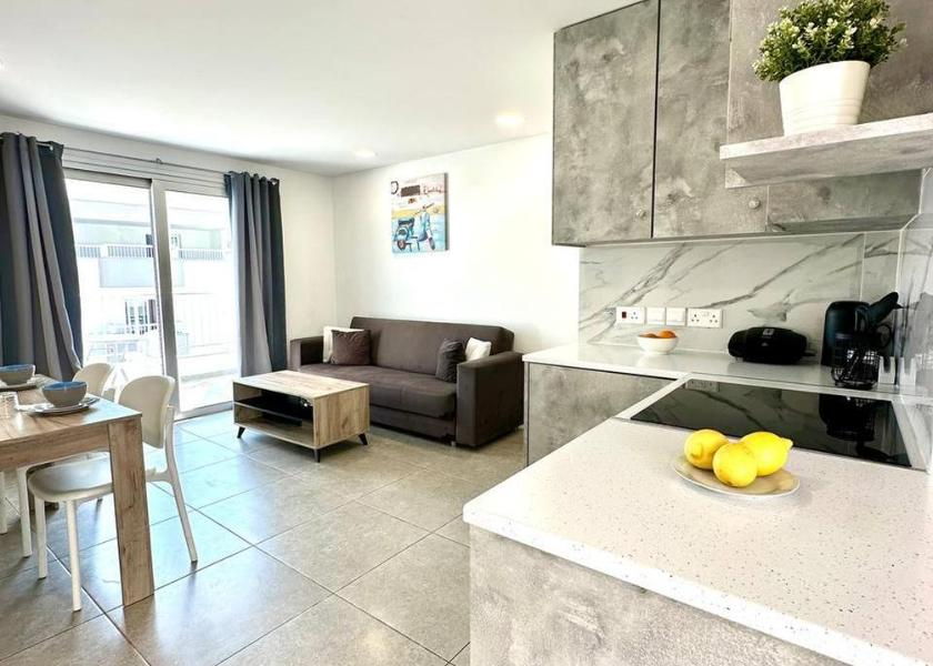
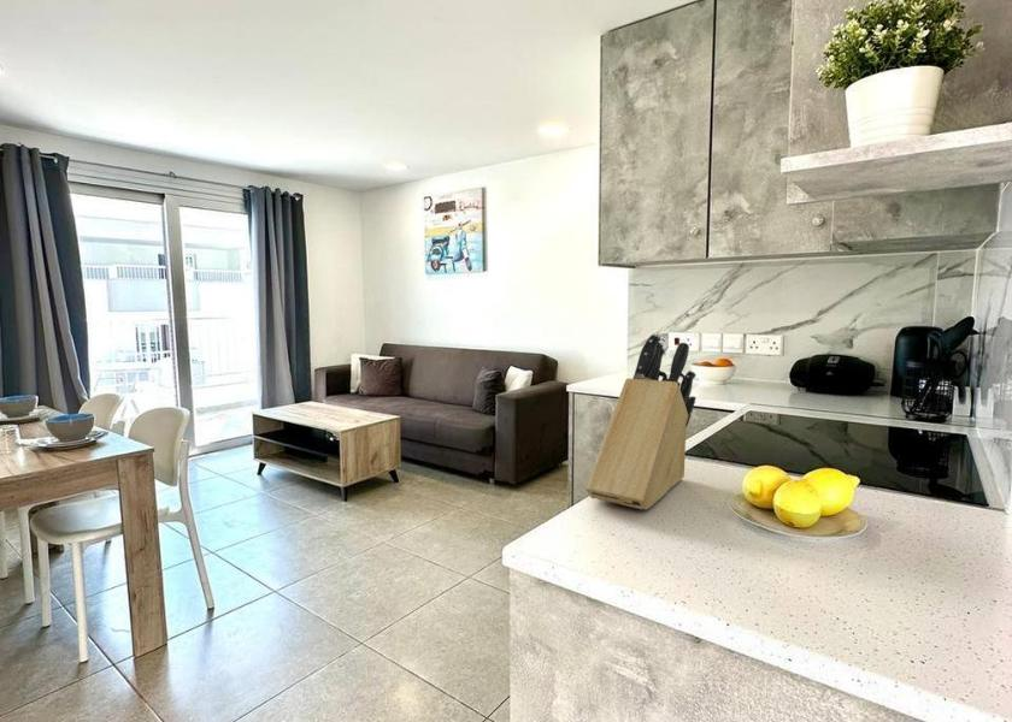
+ knife block [586,333,698,510]
